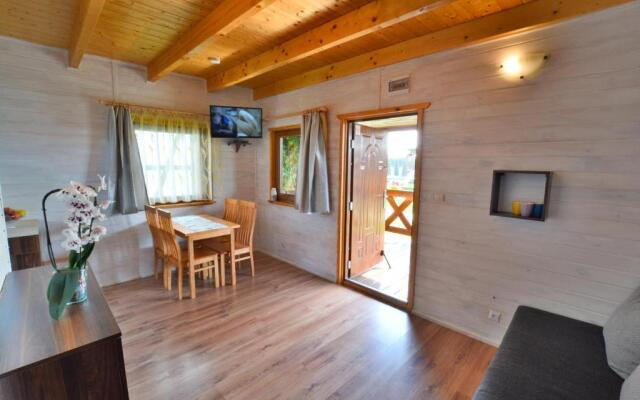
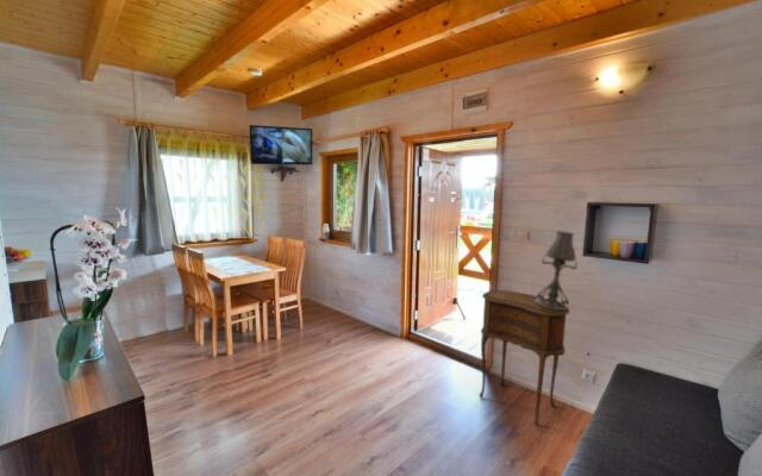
+ side table [477,289,570,426]
+ table lamp [535,230,579,309]
